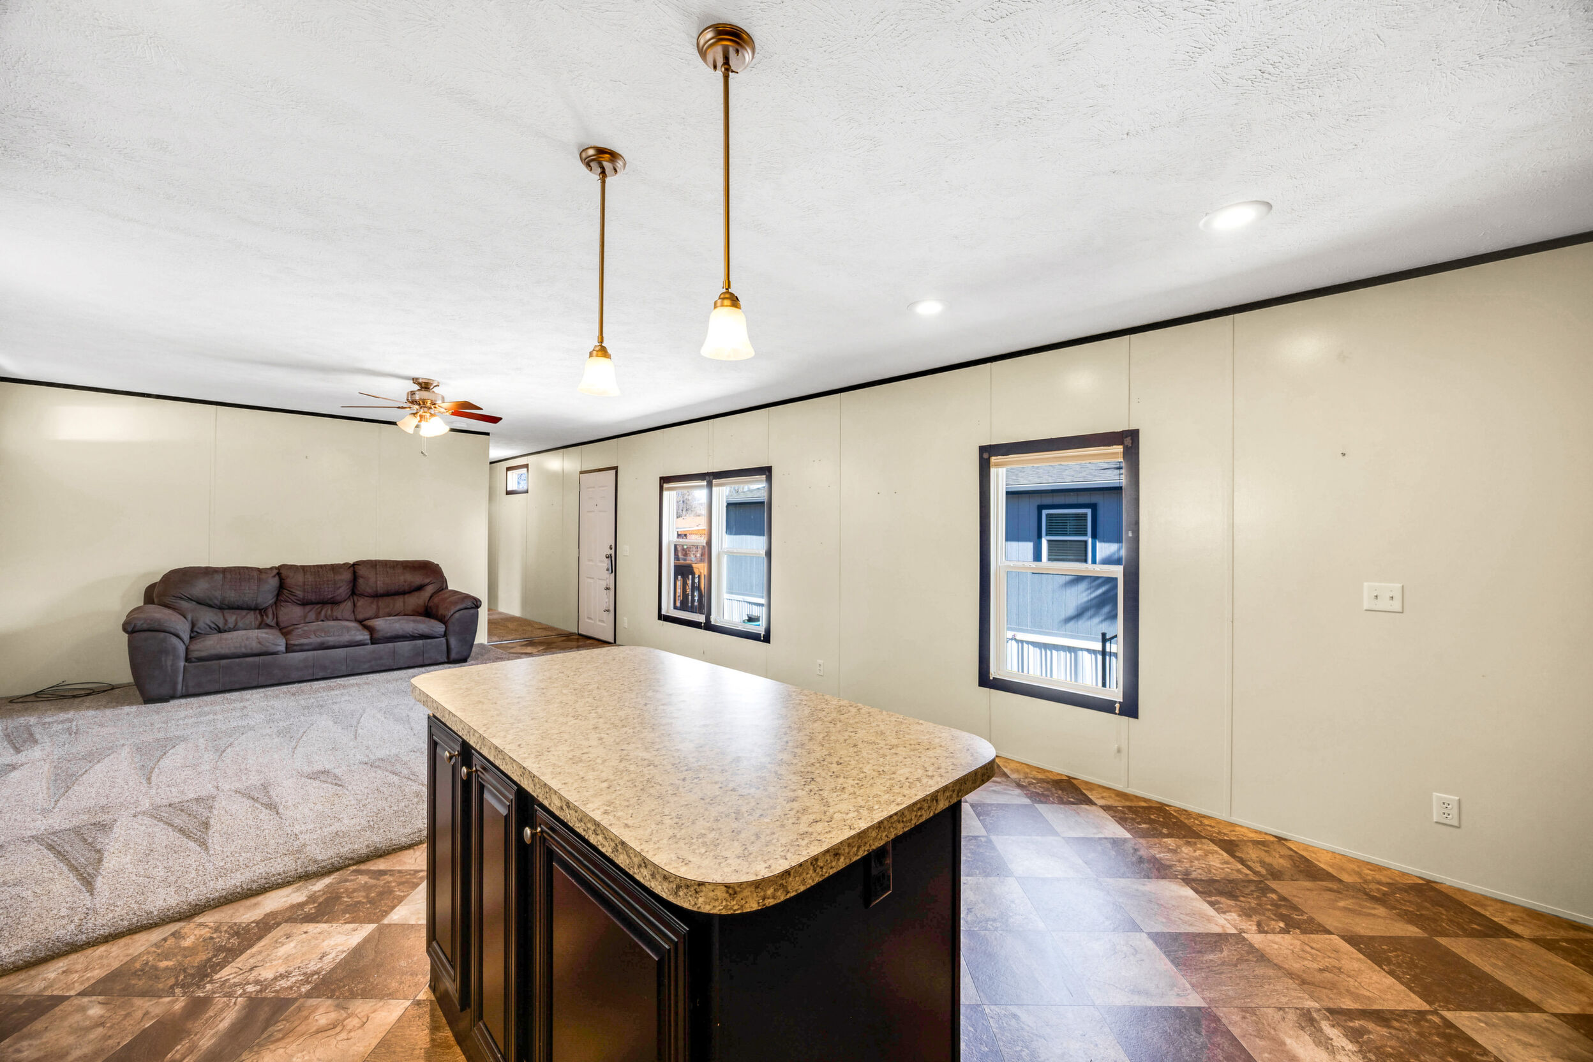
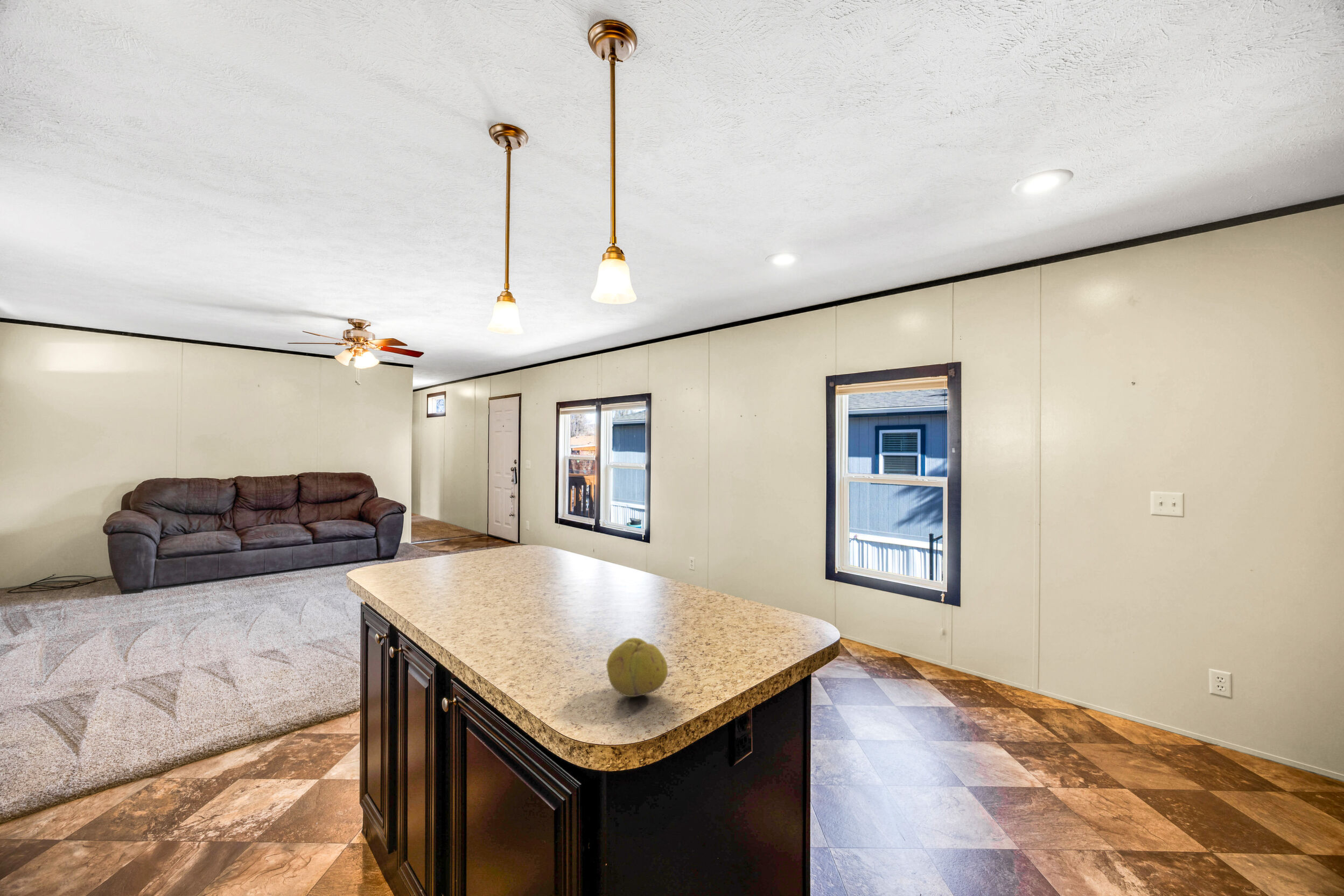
+ fruit [606,637,668,697]
